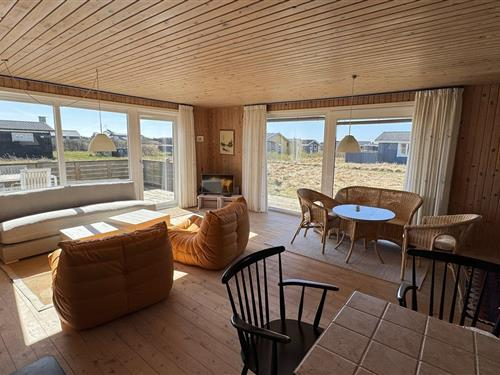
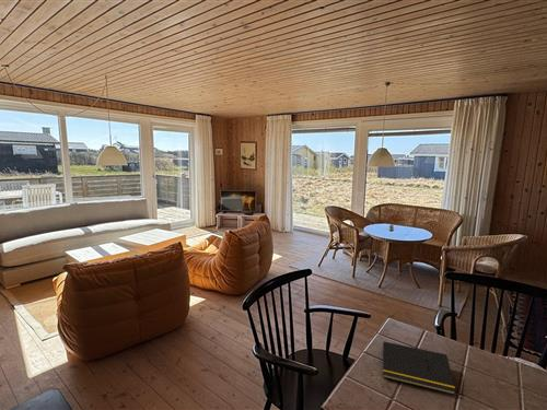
+ notepad [381,340,456,396]
